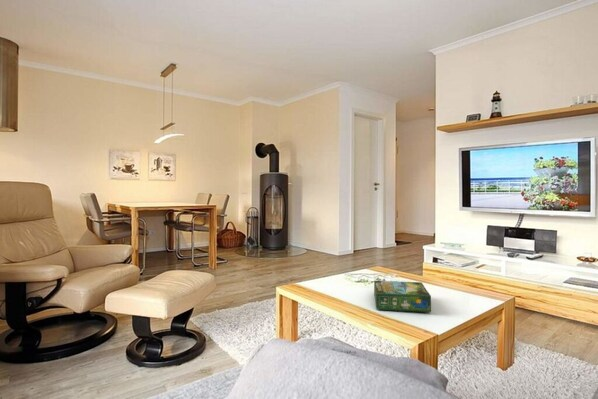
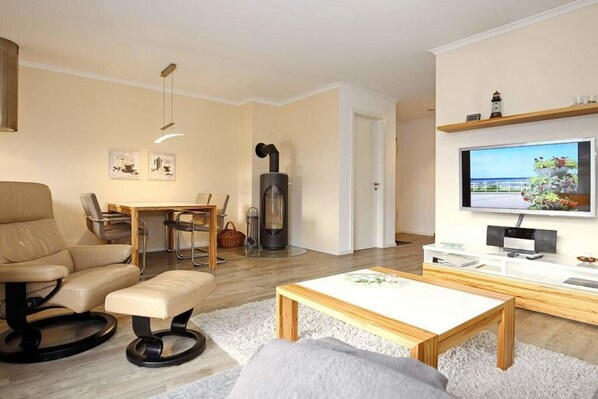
- board game [373,280,432,313]
